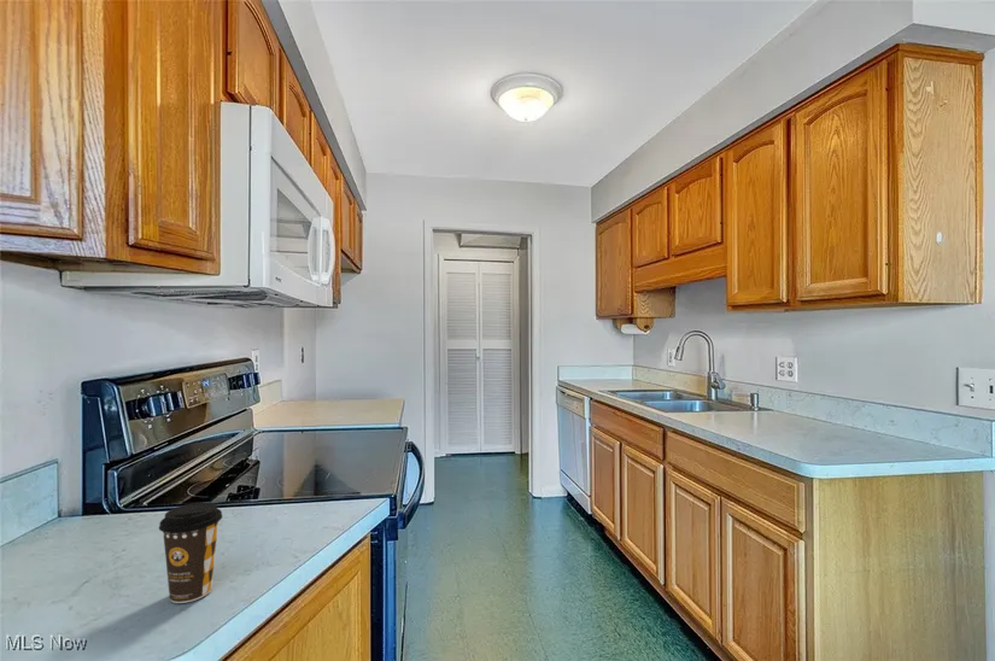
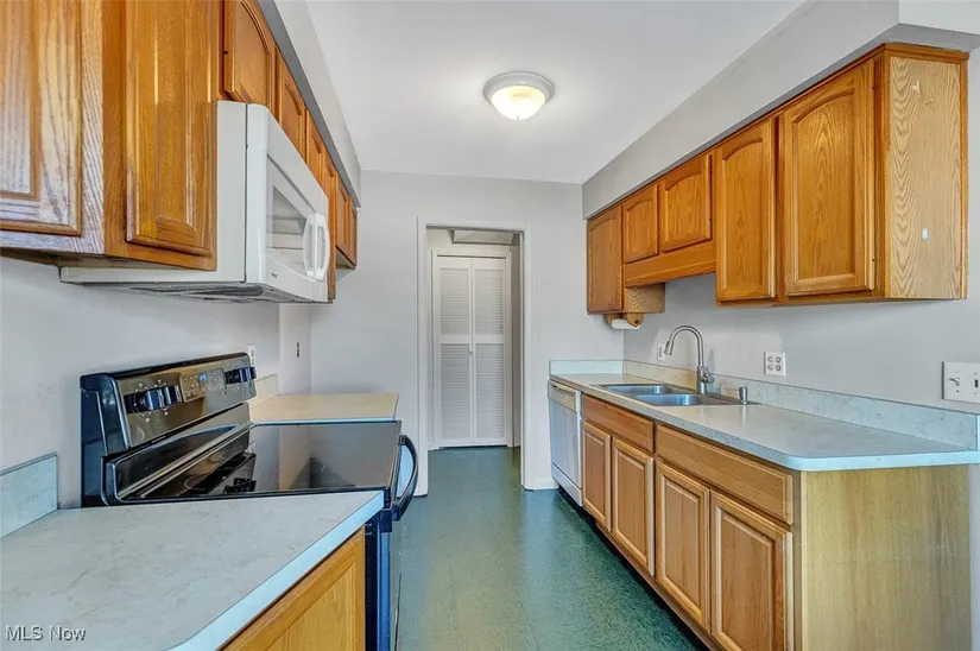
- coffee cup [158,502,223,604]
